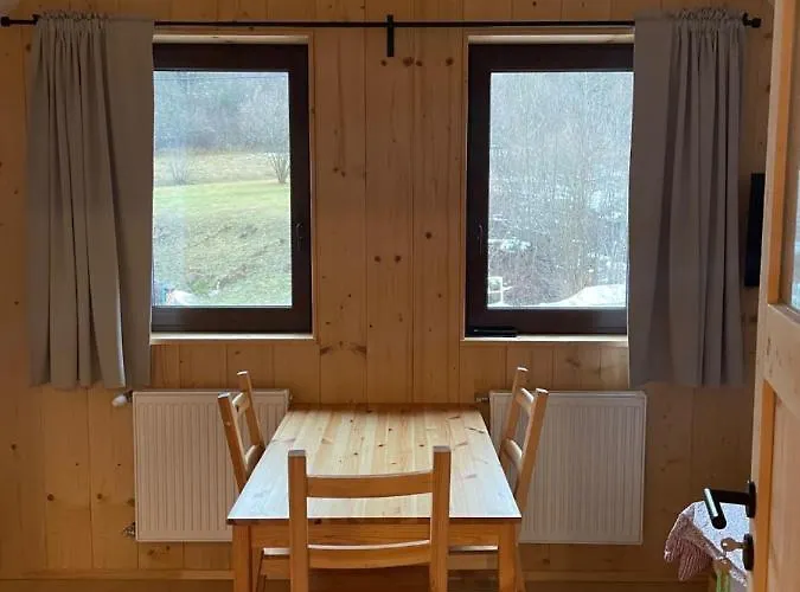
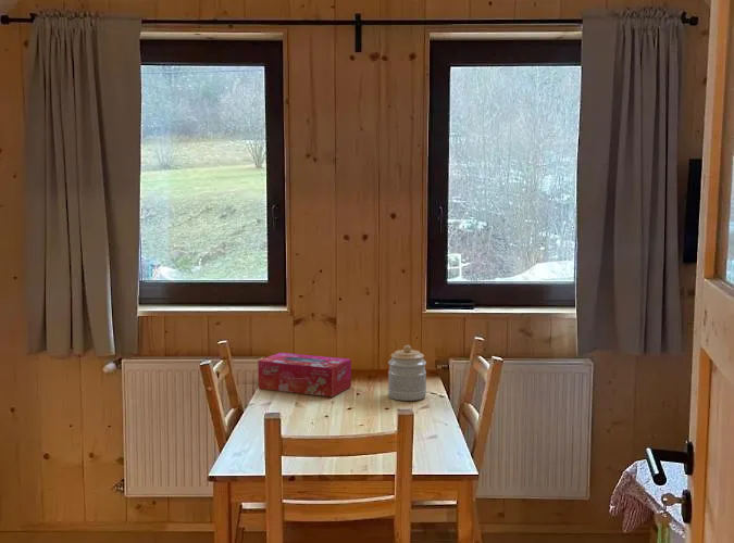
+ jar [387,344,427,402]
+ tissue box [257,352,352,397]
